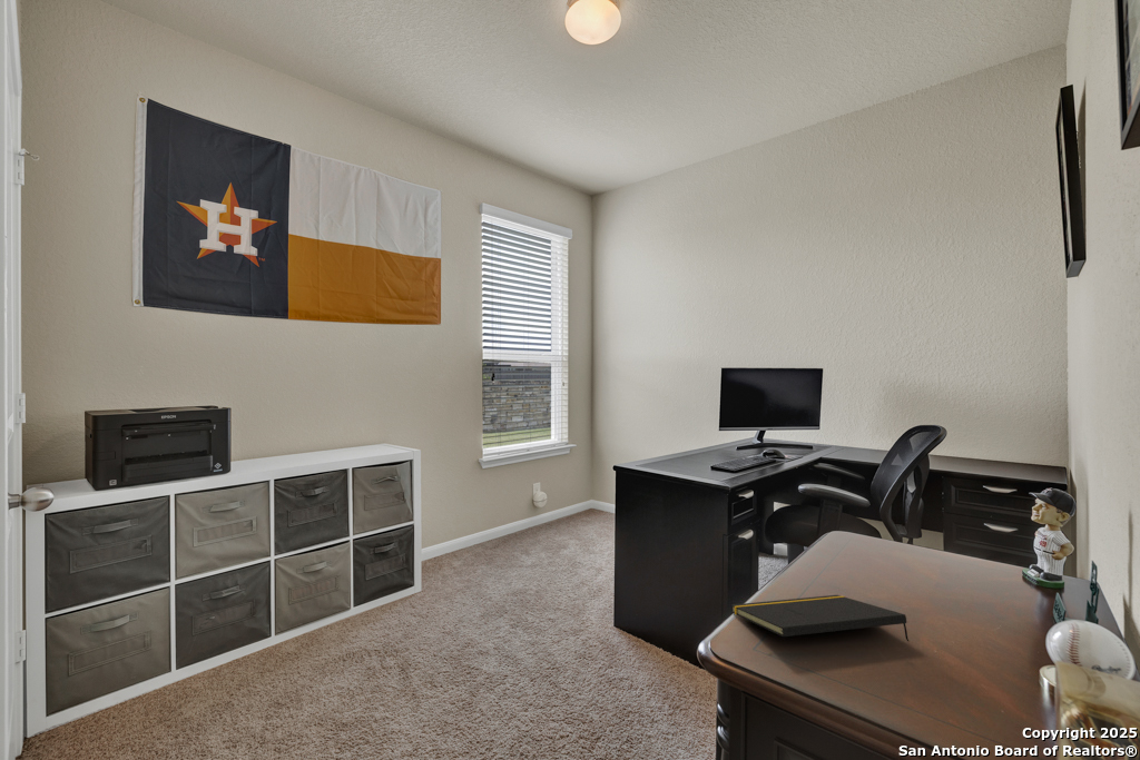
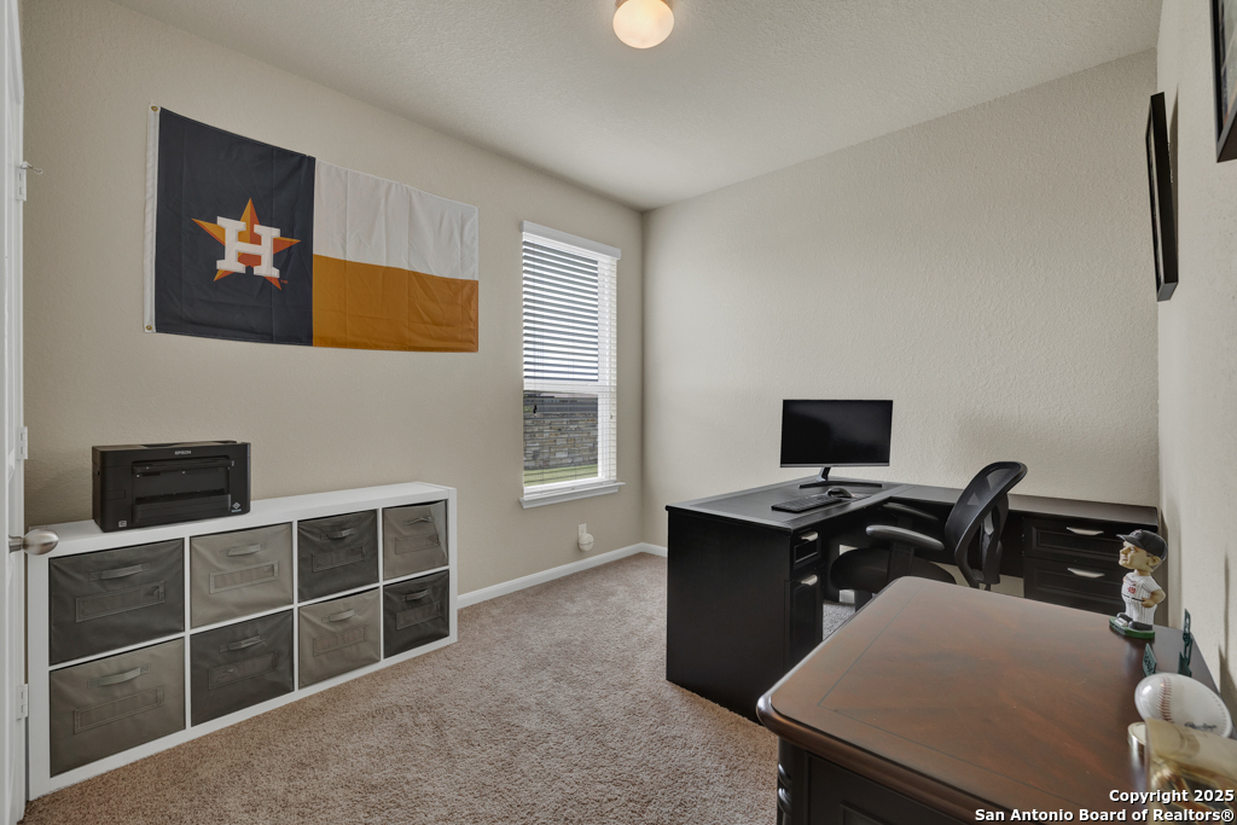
- notepad [730,594,911,642]
